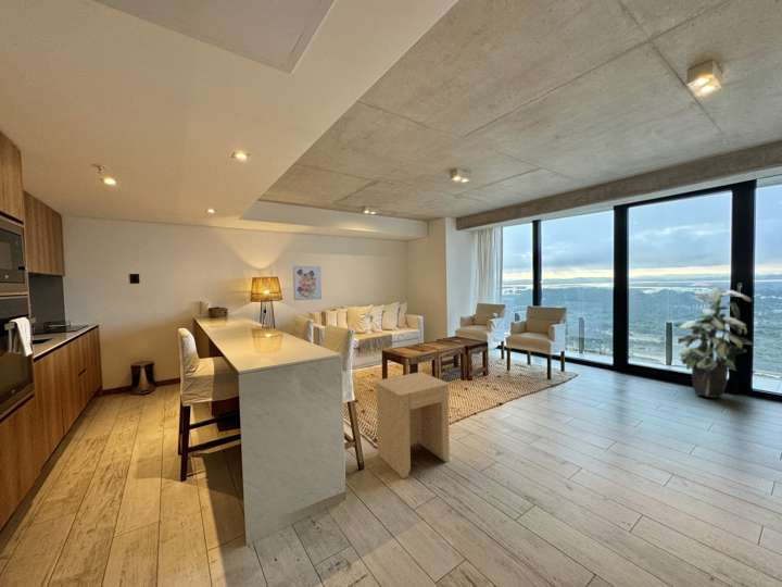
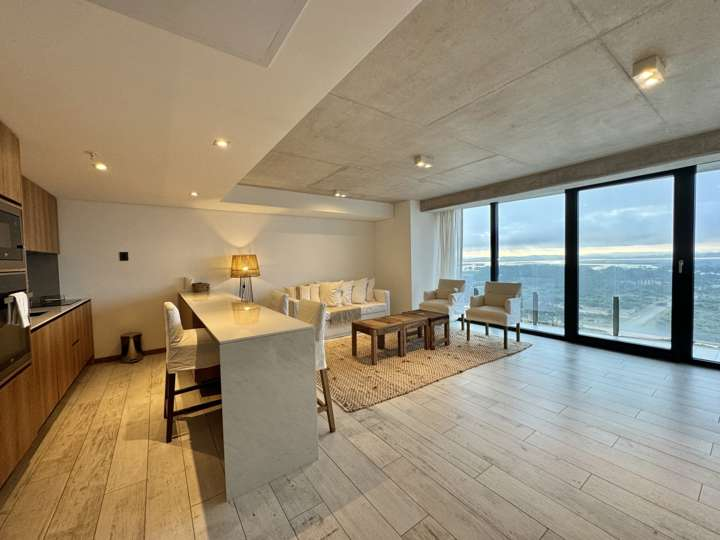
- wall art [292,265,323,301]
- indoor plant [670,282,755,399]
- side table [373,371,452,479]
